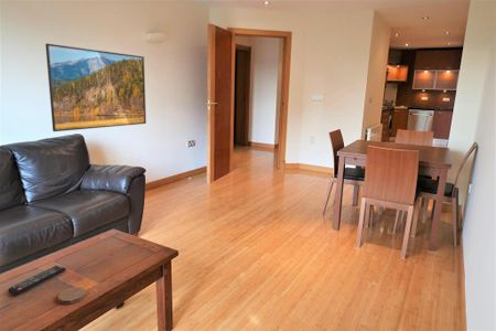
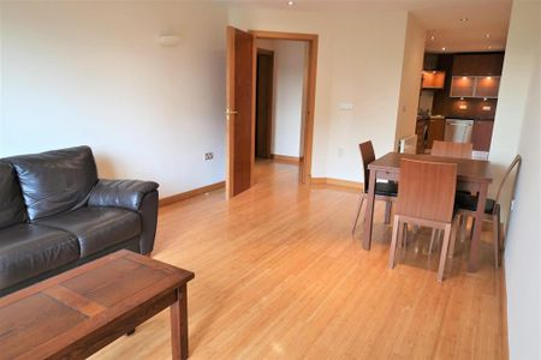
- coaster [57,286,87,306]
- remote control [7,265,67,297]
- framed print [44,43,147,132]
